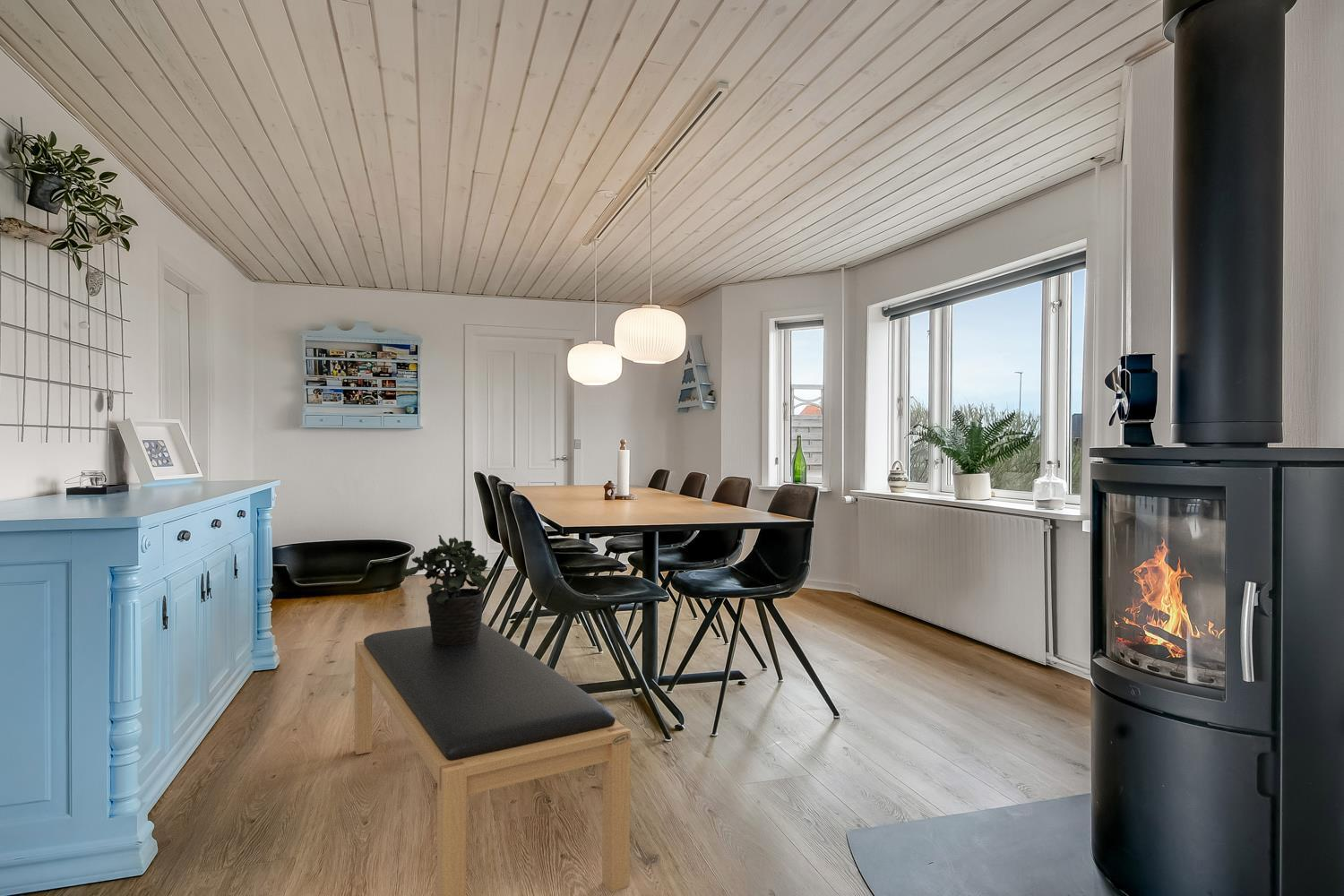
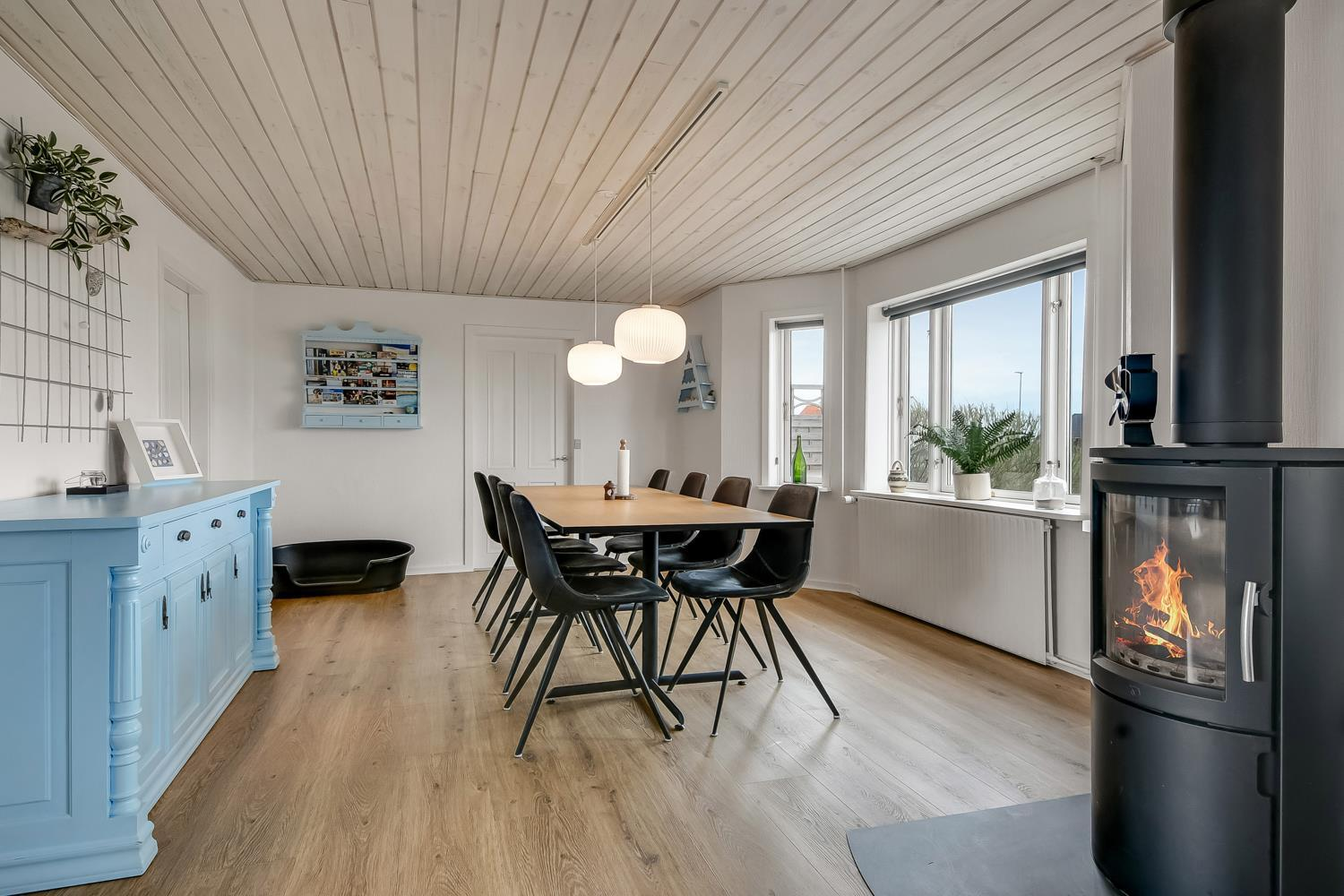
- potted plant [401,534,489,645]
- bench [354,621,632,896]
